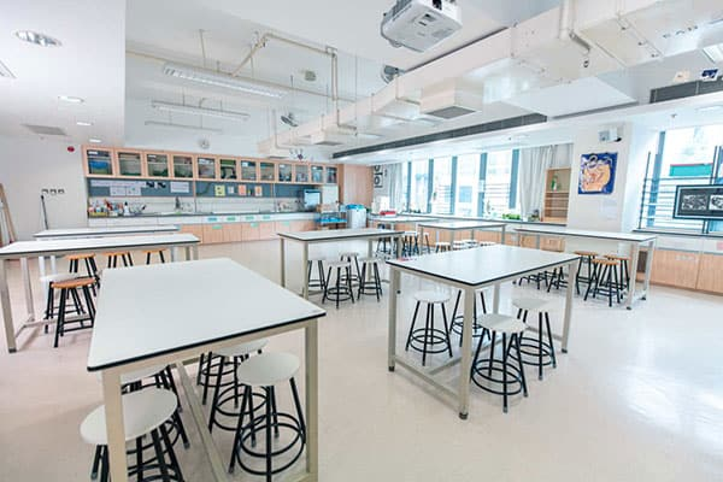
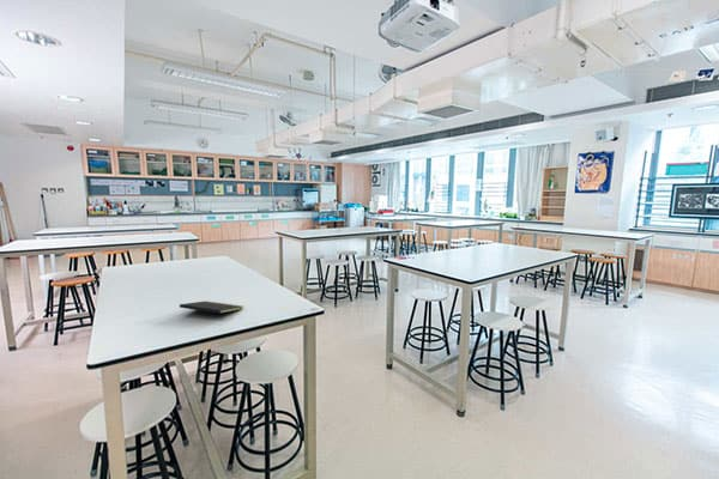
+ notepad [179,299,244,321]
